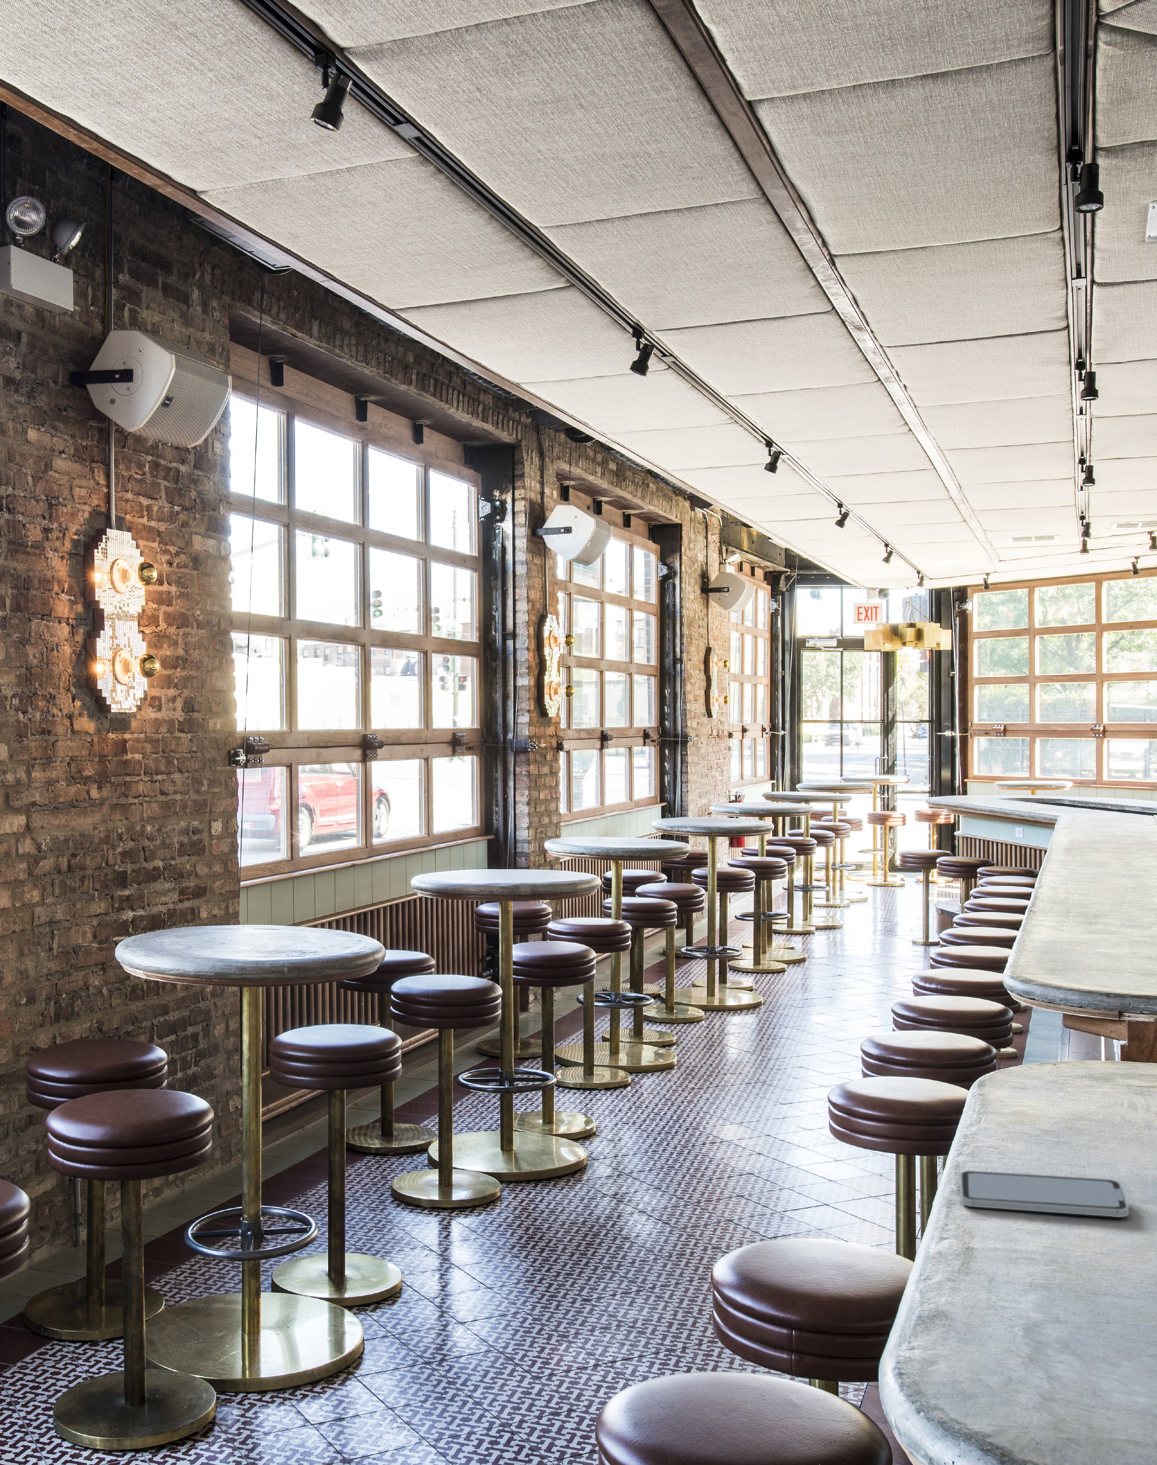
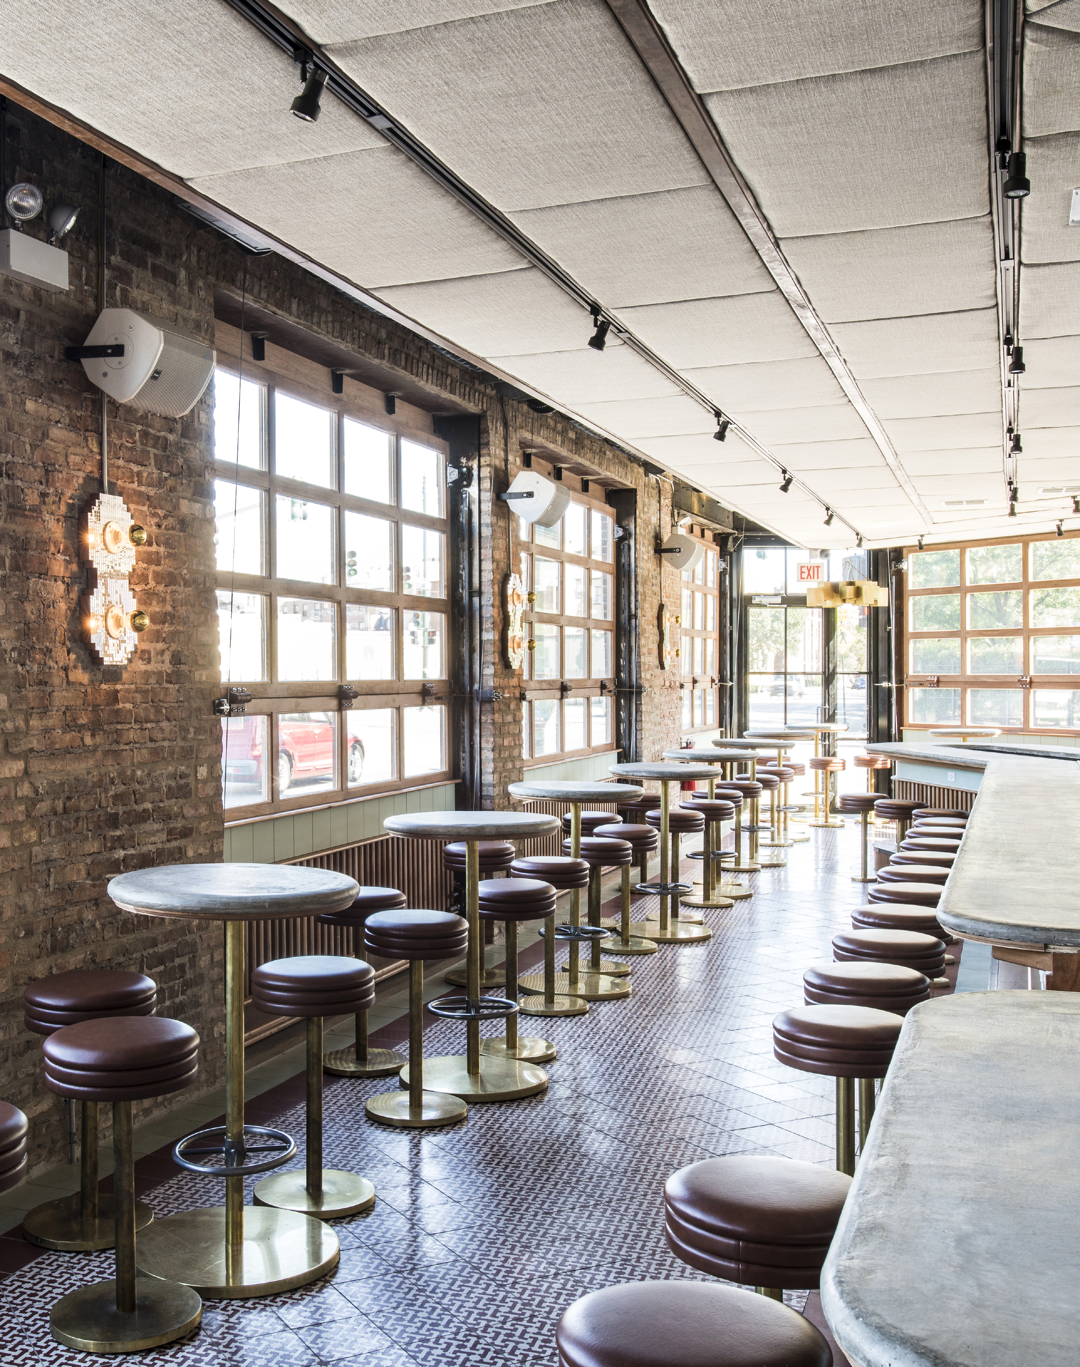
- smartphone [960,1170,1130,1218]
